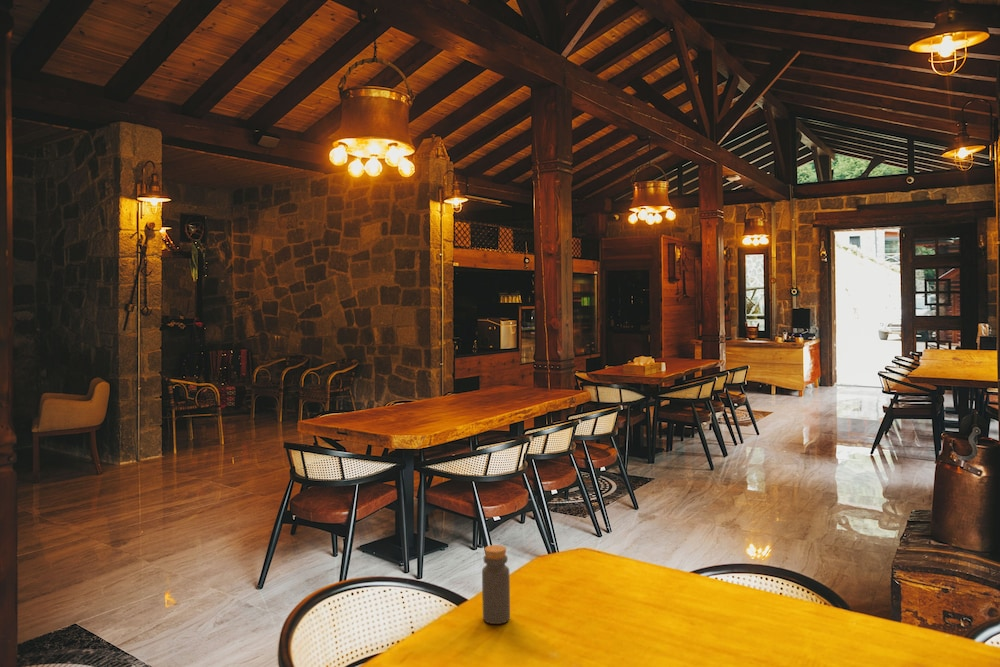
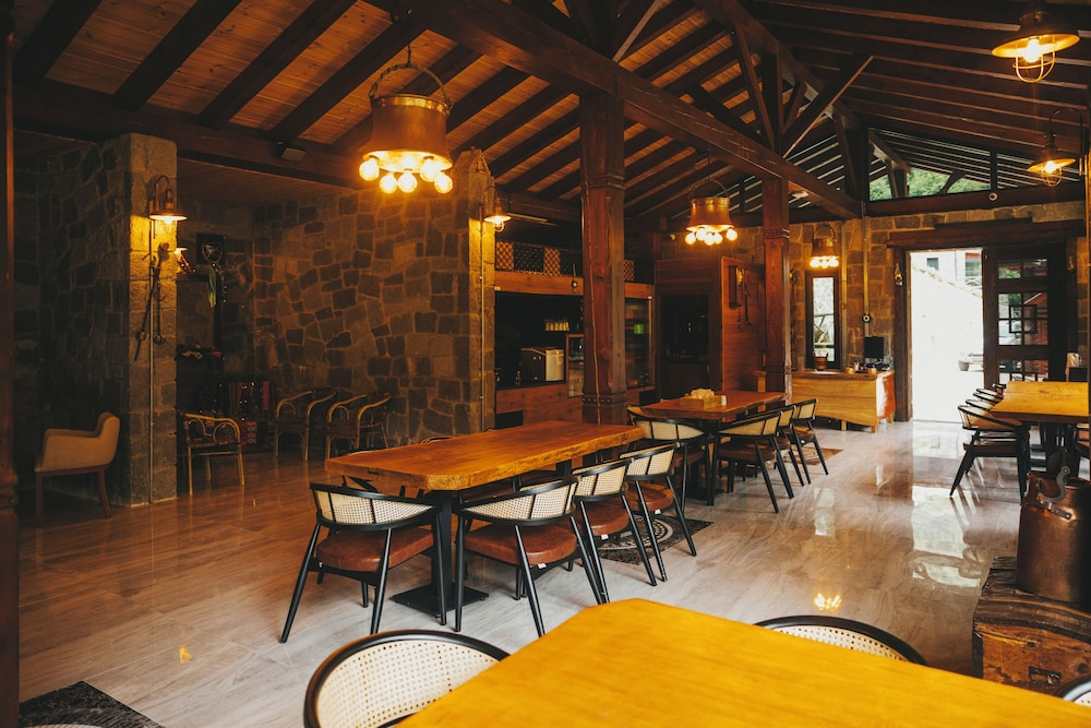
- bottle [481,544,511,625]
